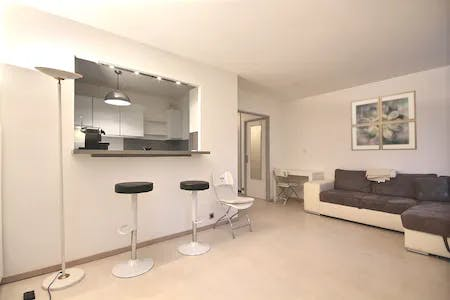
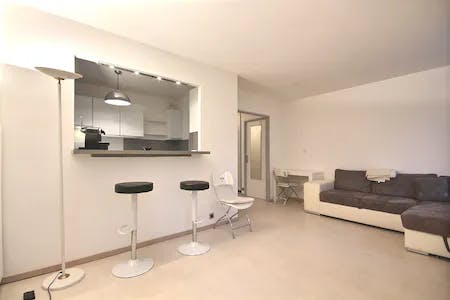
- wall art [350,90,418,152]
